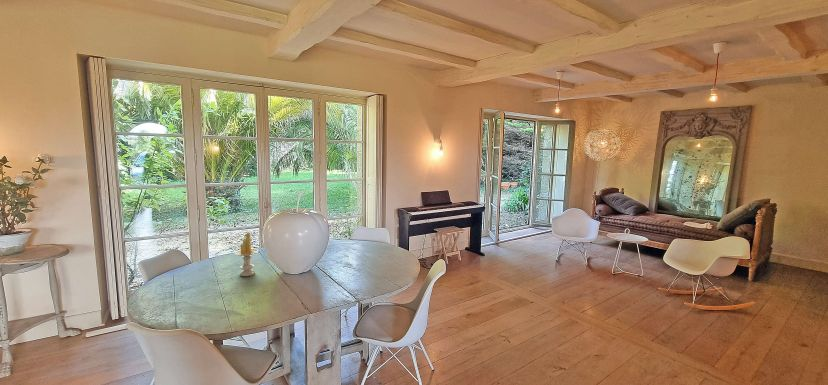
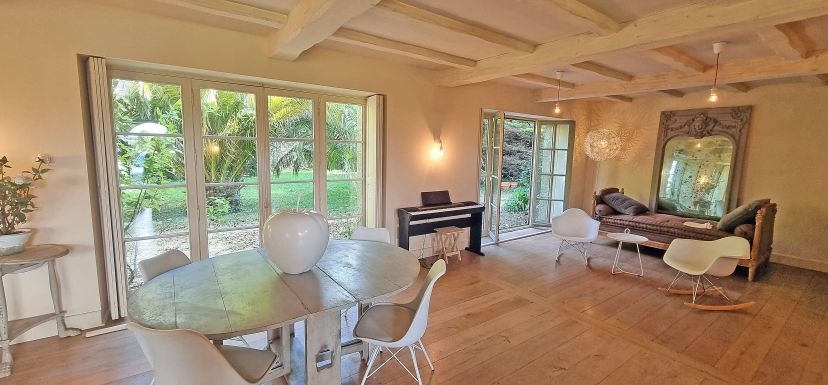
- candle [234,232,260,277]
